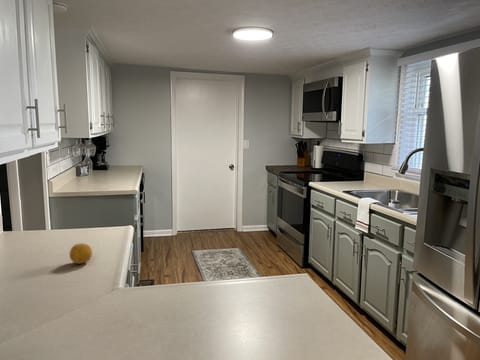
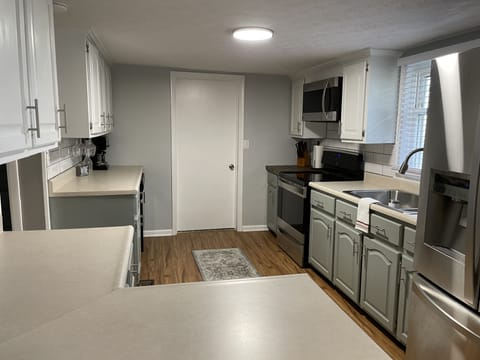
- fruit [69,242,93,265]
